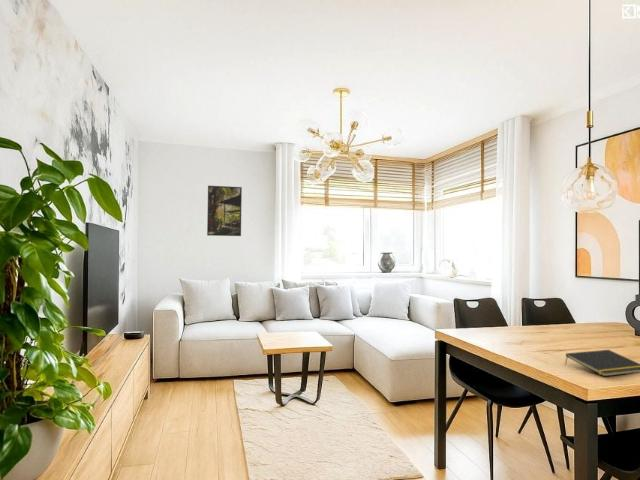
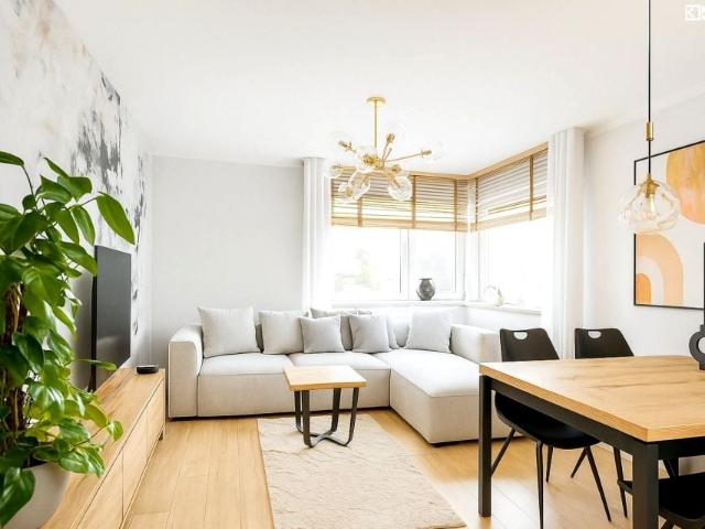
- notepad [564,349,640,377]
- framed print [206,185,243,237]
